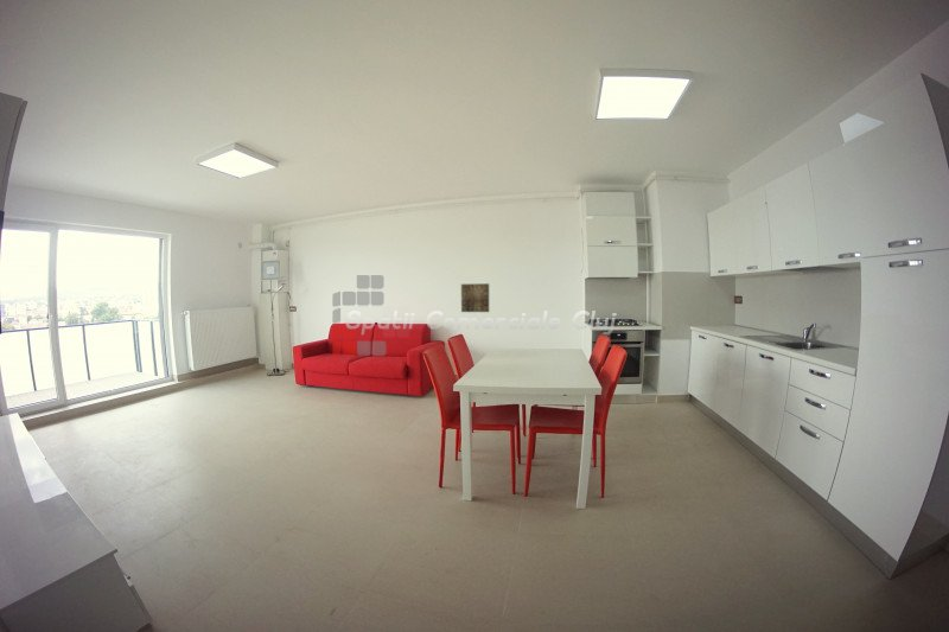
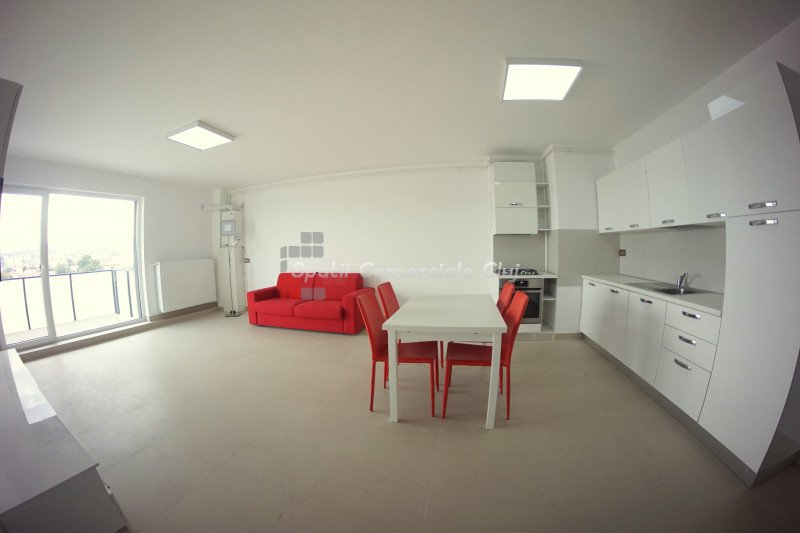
- wall art [460,282,490,313]
